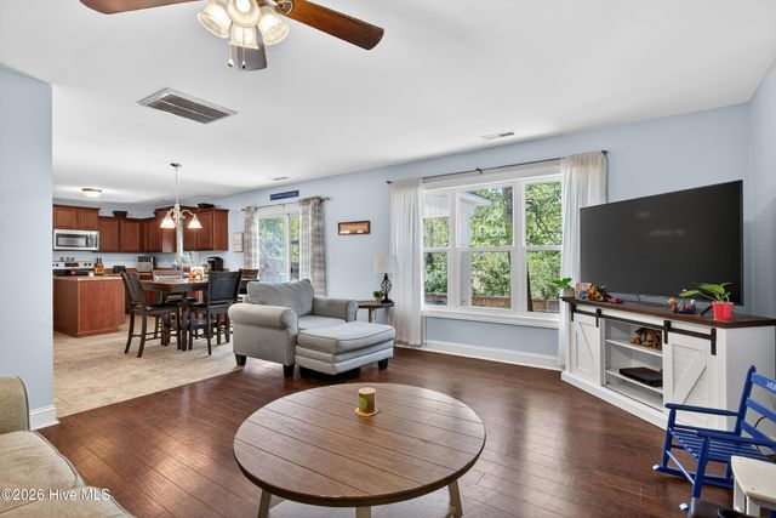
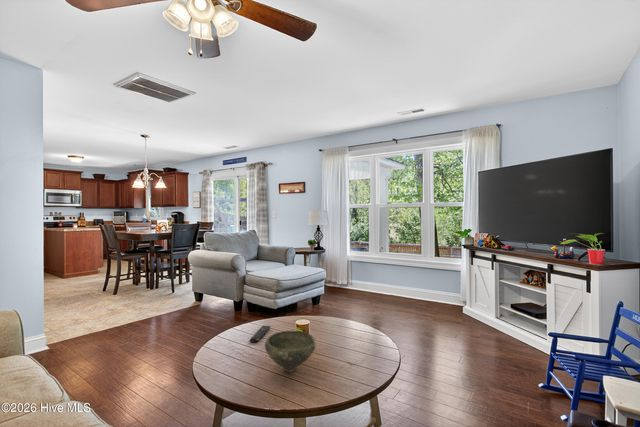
+ bowl [264,330,317,373]
+ remote control [249,325,272,344]
